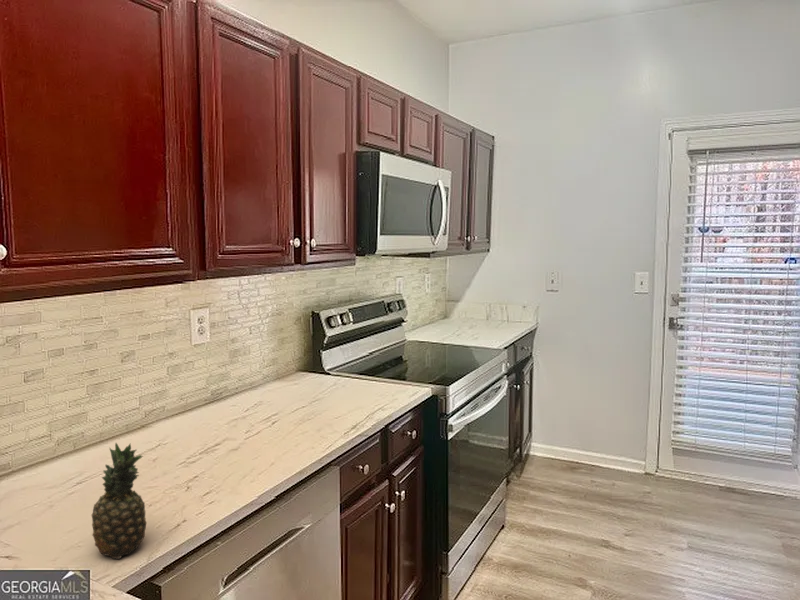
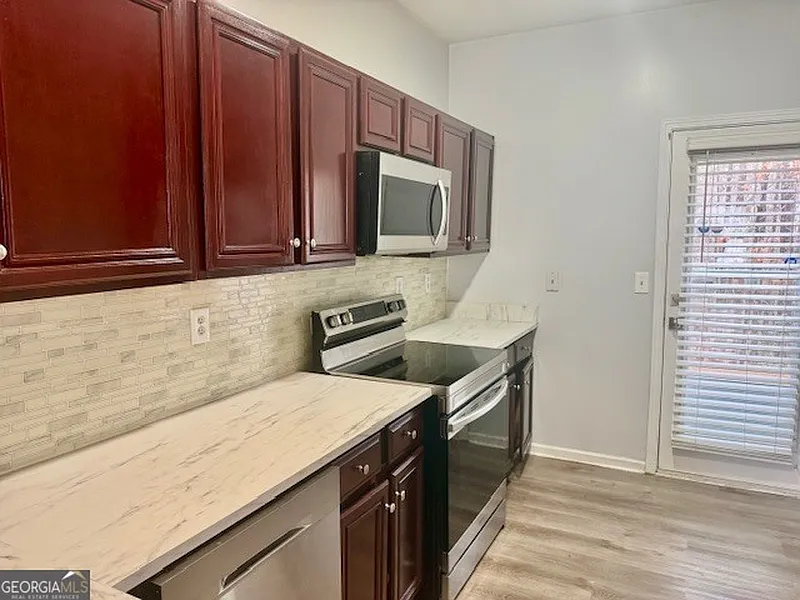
- fruit [90,442,148,559]
